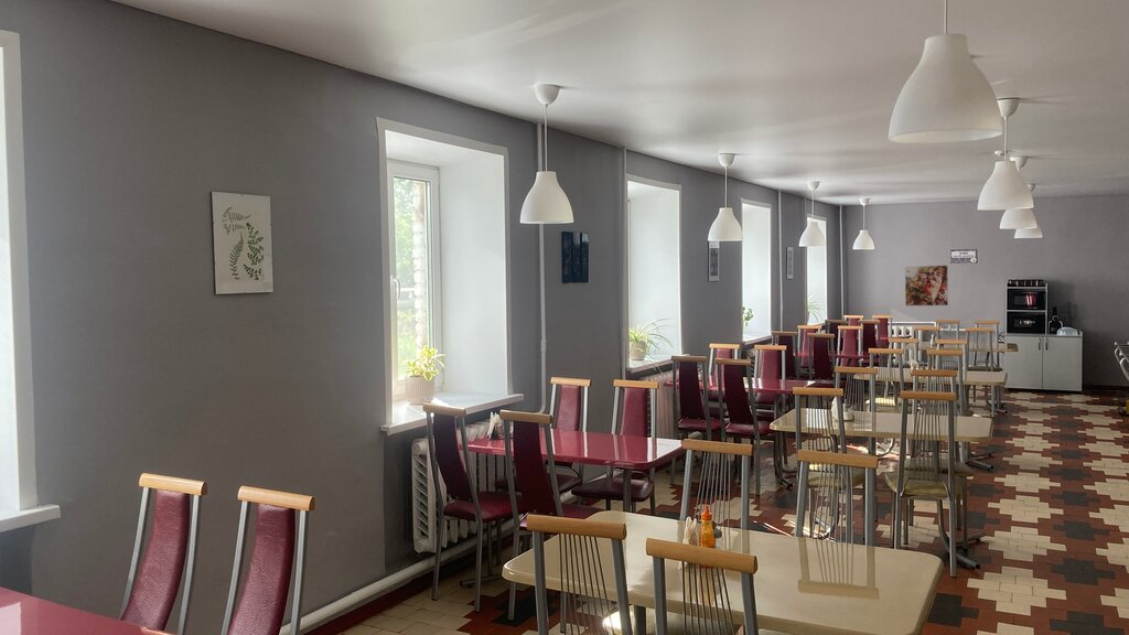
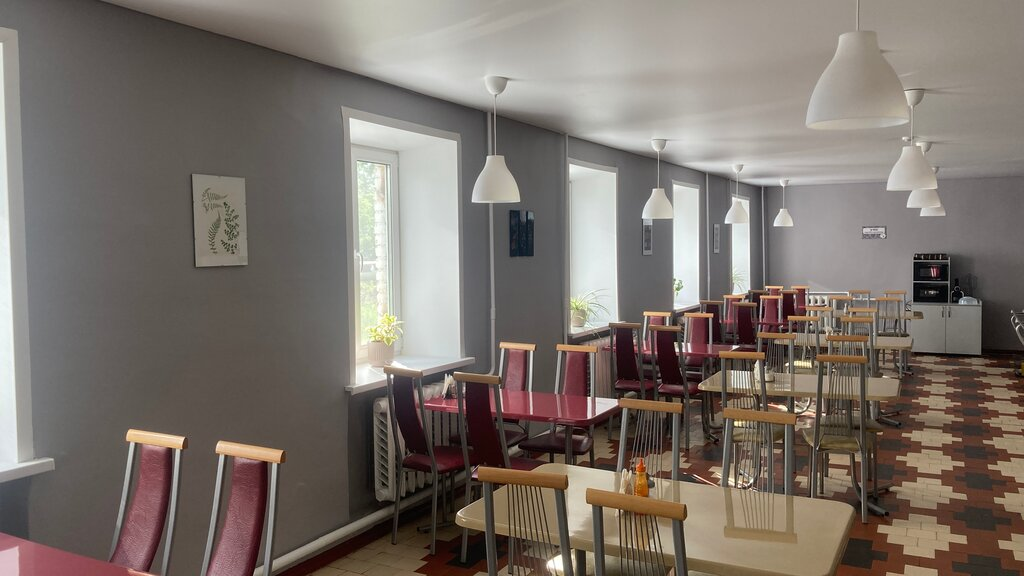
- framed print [904,265,949,308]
